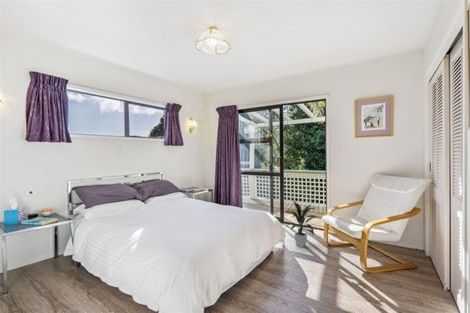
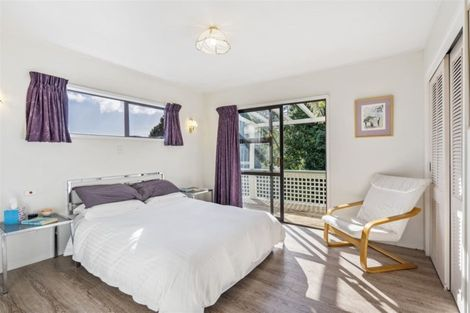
- indoor plant [284,199,318,248]
